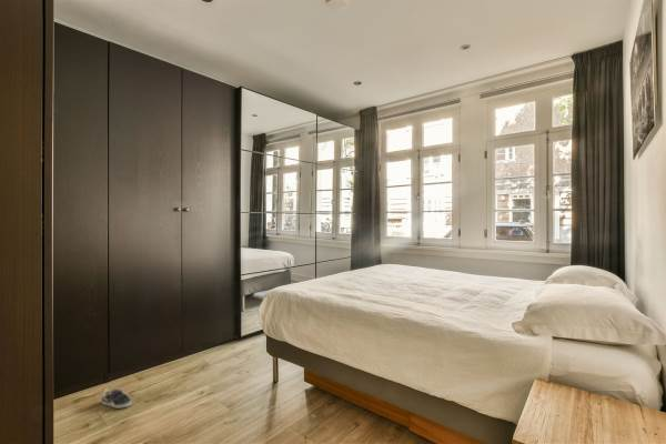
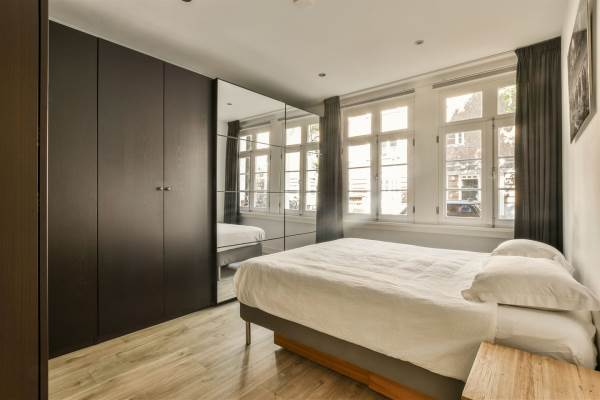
- sneaker [101,387,133,408]
